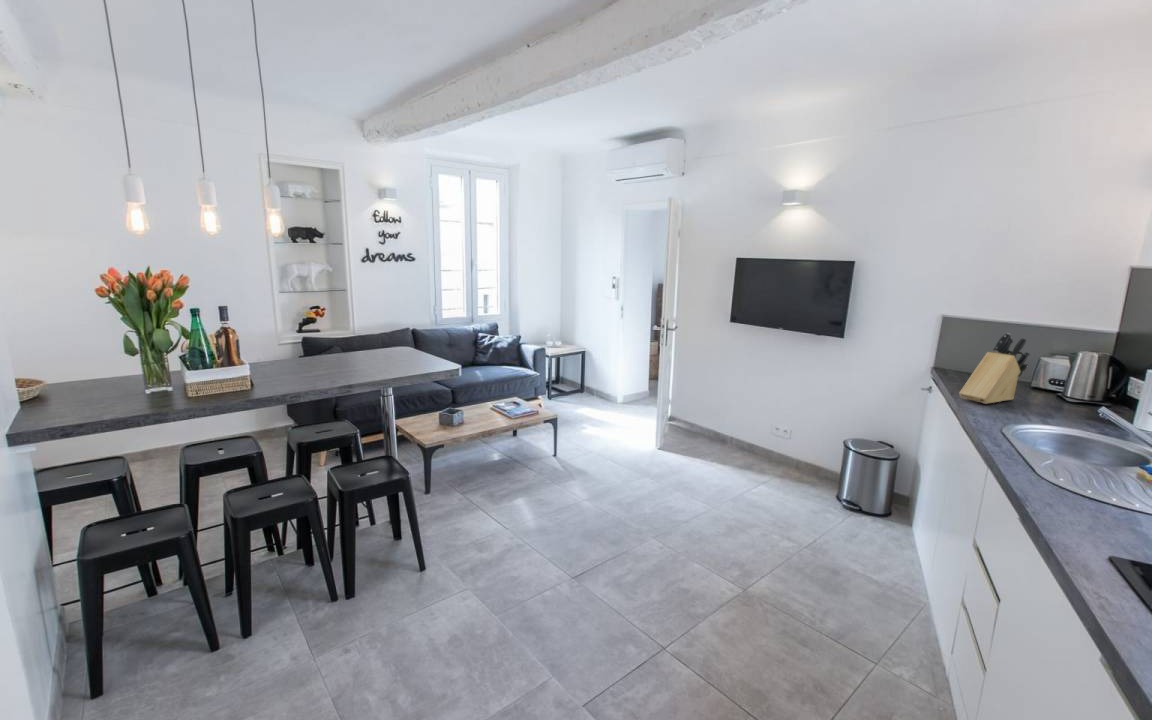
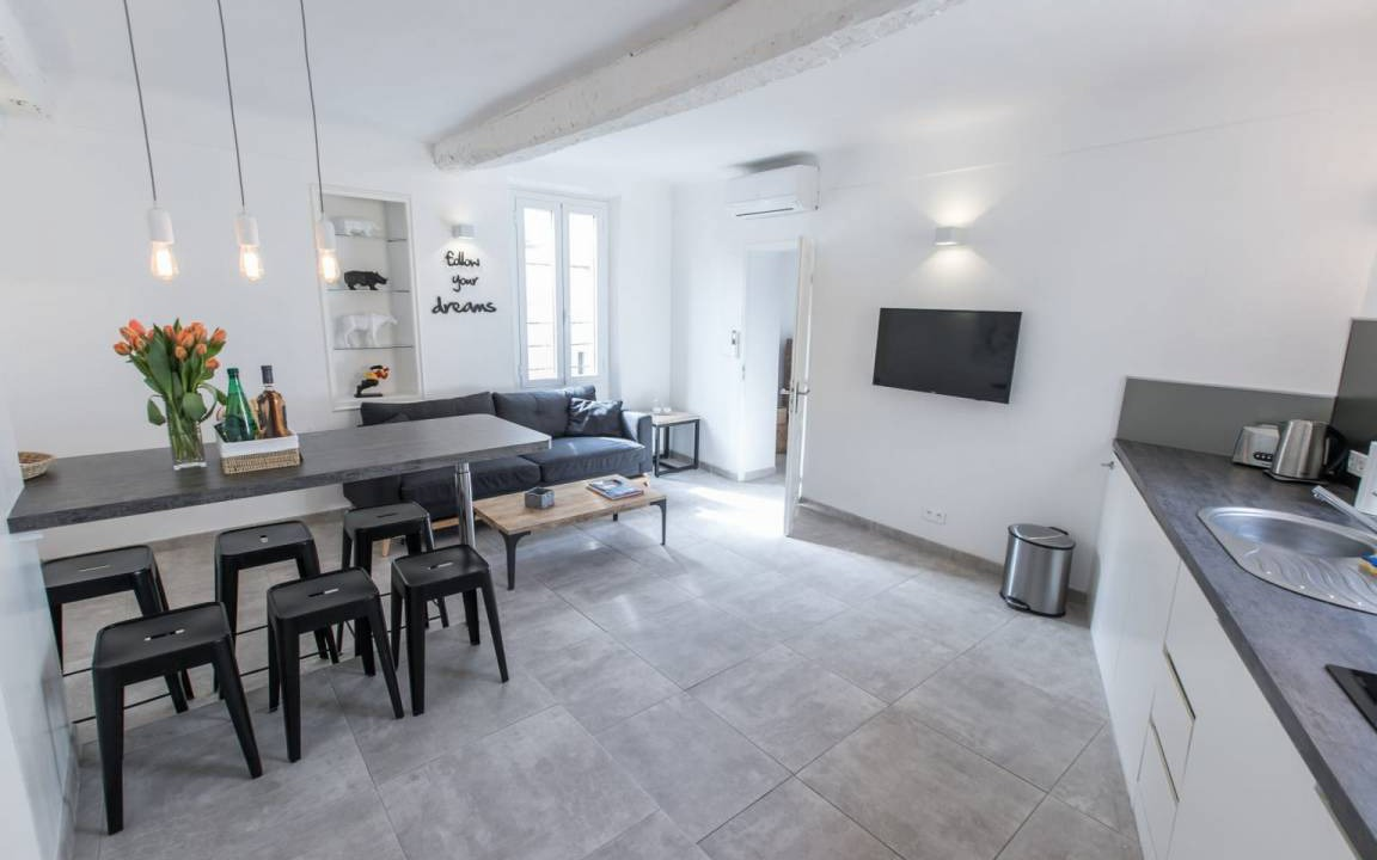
- knife block [958,332,1031,405]
